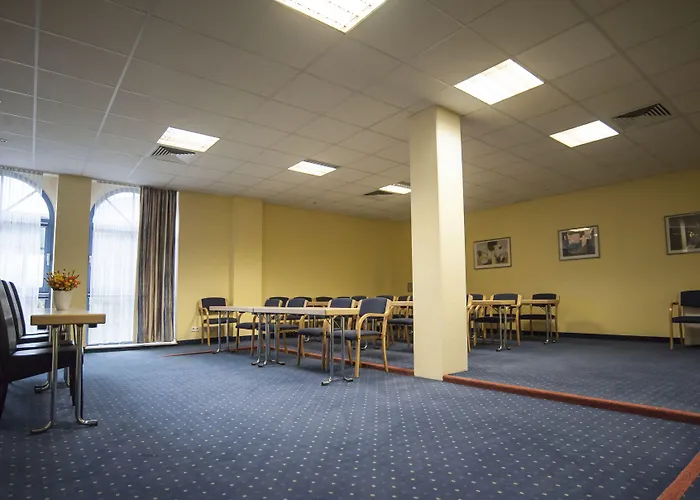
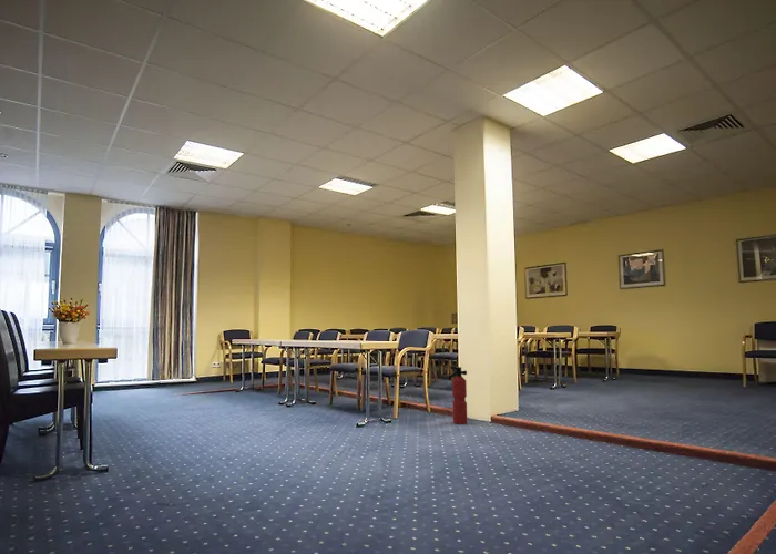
+ fire extinguisher [448,365,468,425]
